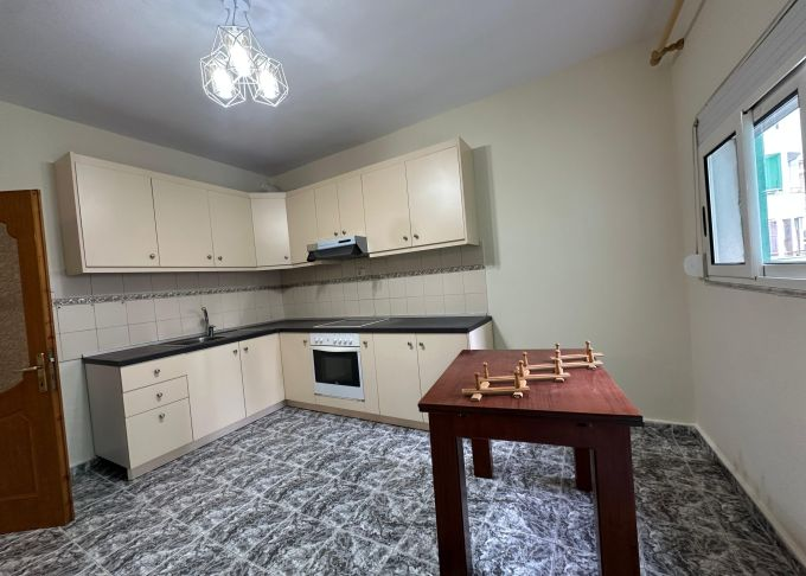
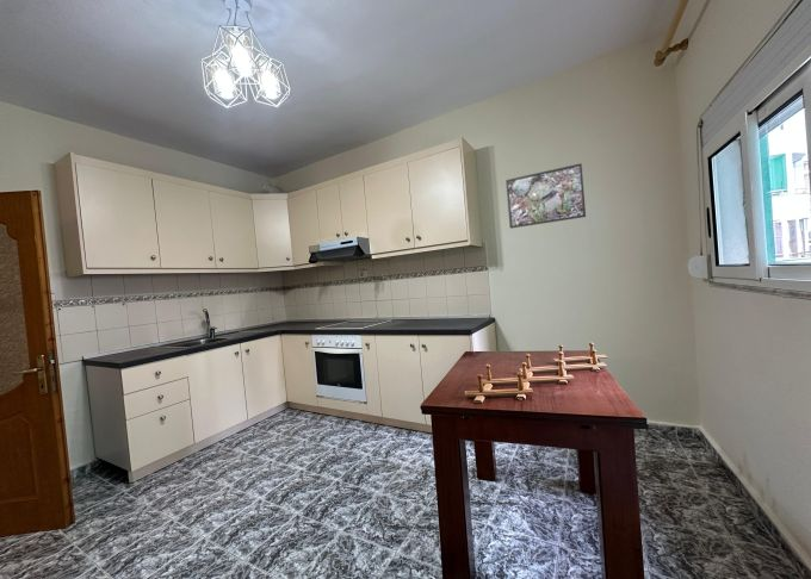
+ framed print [504,162,587,230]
